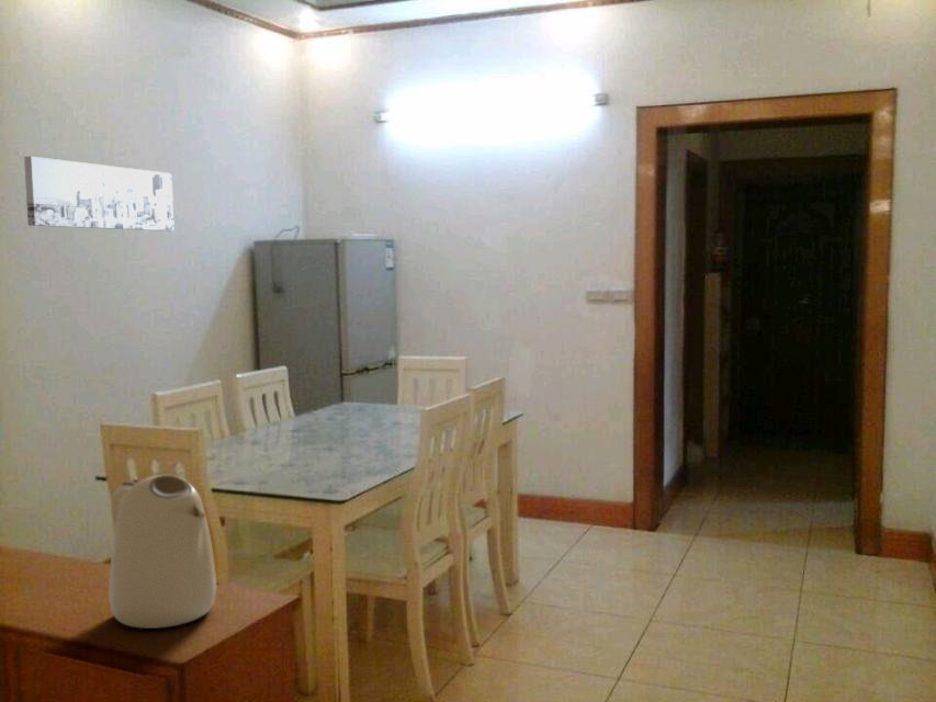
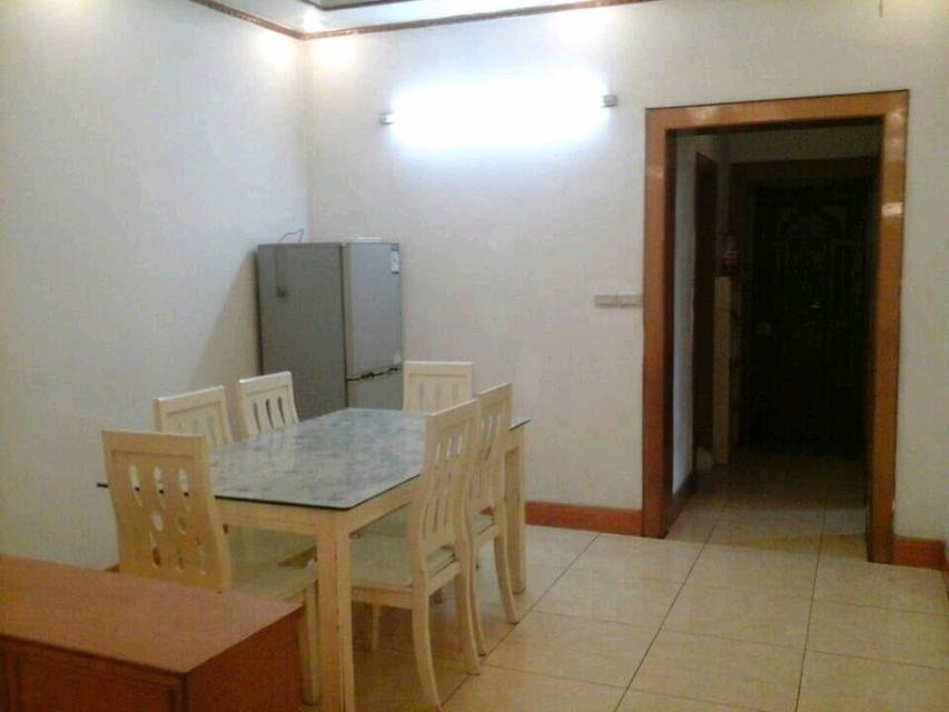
- wall art [23,156,176,233]
- kettle [108,474,217,630]
